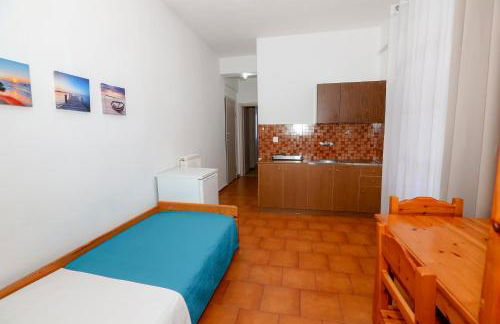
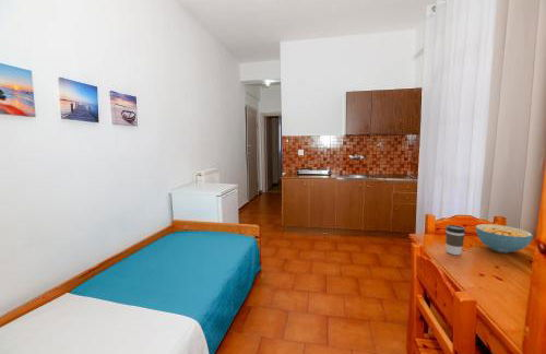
+ coffee cup [444,224,466,256]
+ cereal bowl [475,223,534,253]
